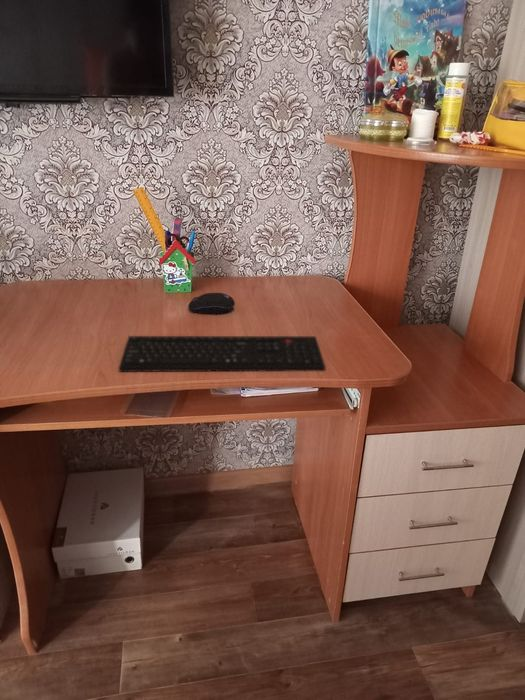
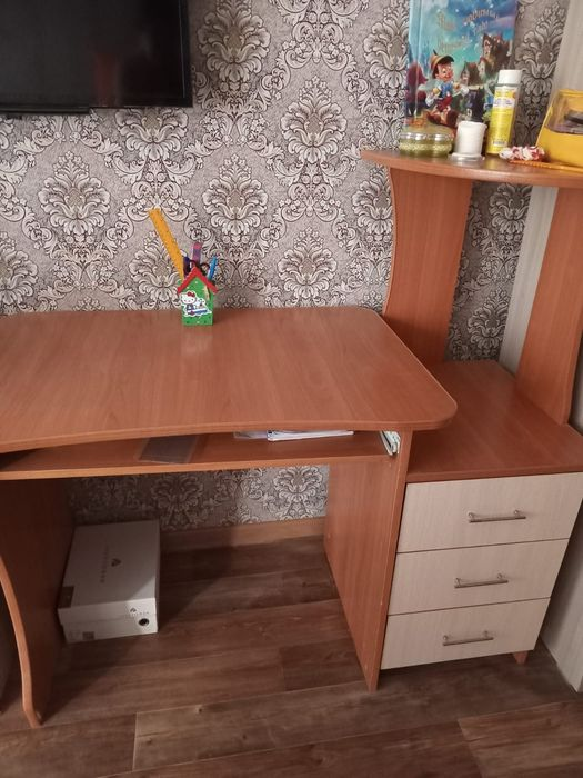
- computer mouse [187,292,236,315]
- keyboard [118,335,327,373]
